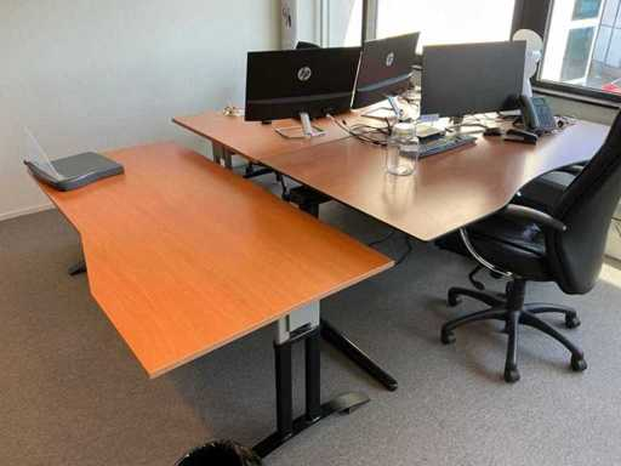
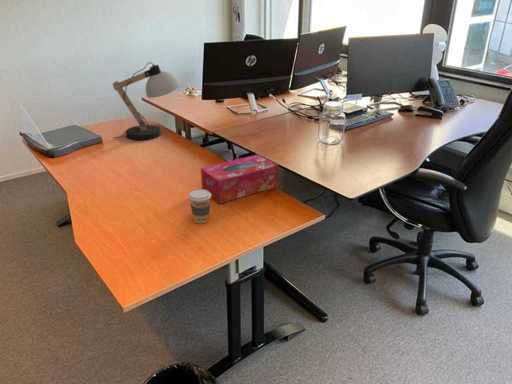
+ tissue box [200,153,280,204]
+ desk lamp [112,61,182,141]
+ coffee cup [187,188,212,225]
